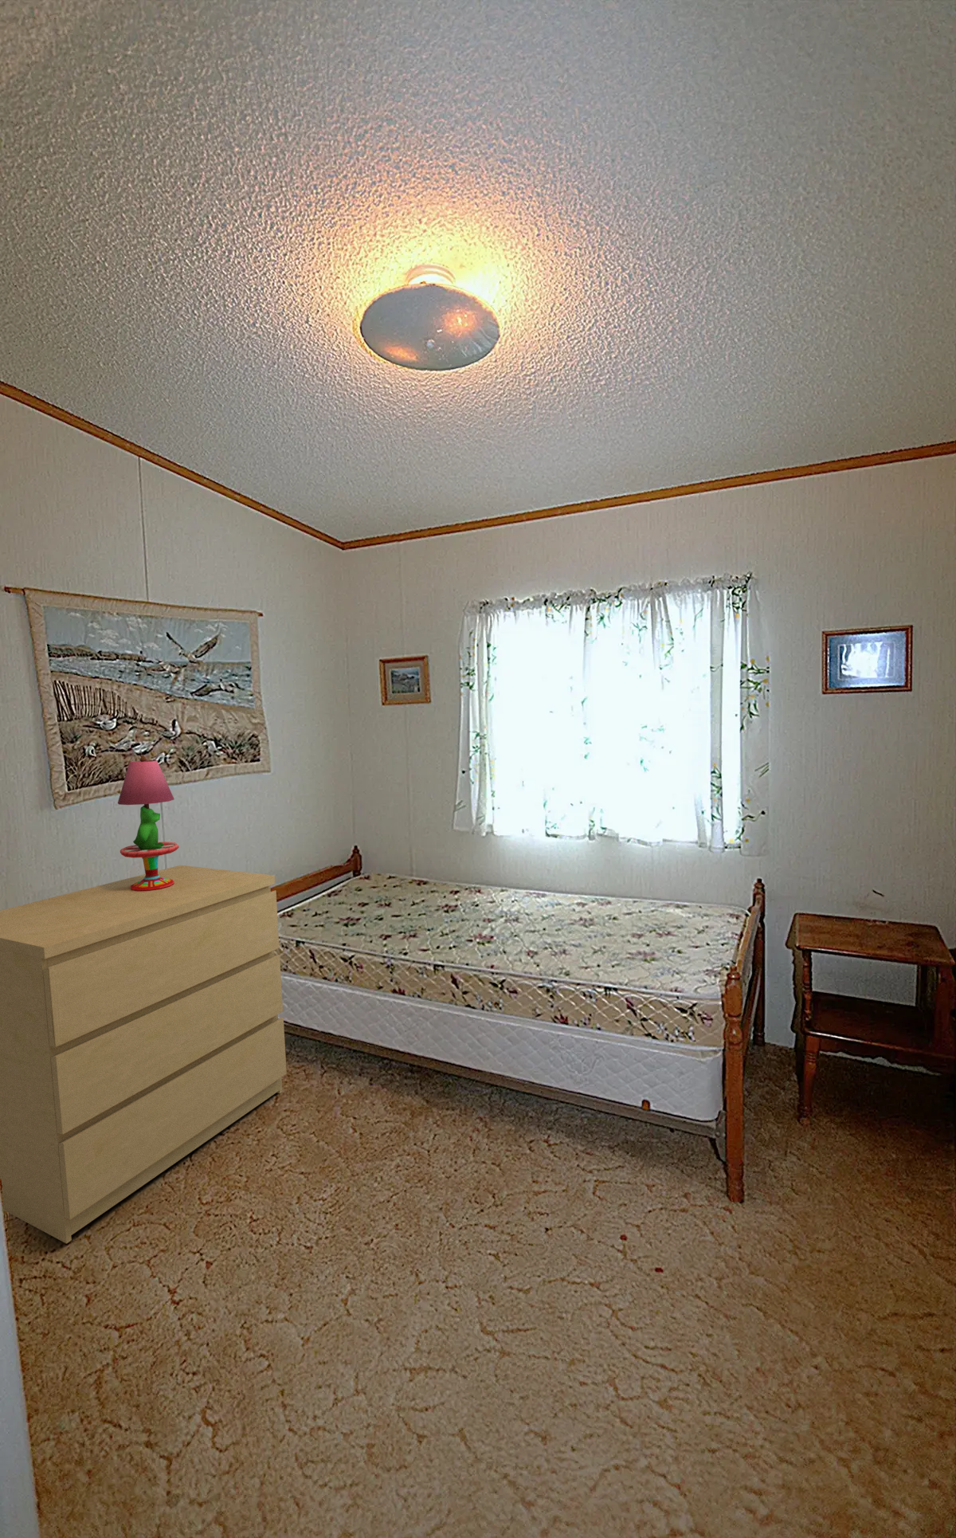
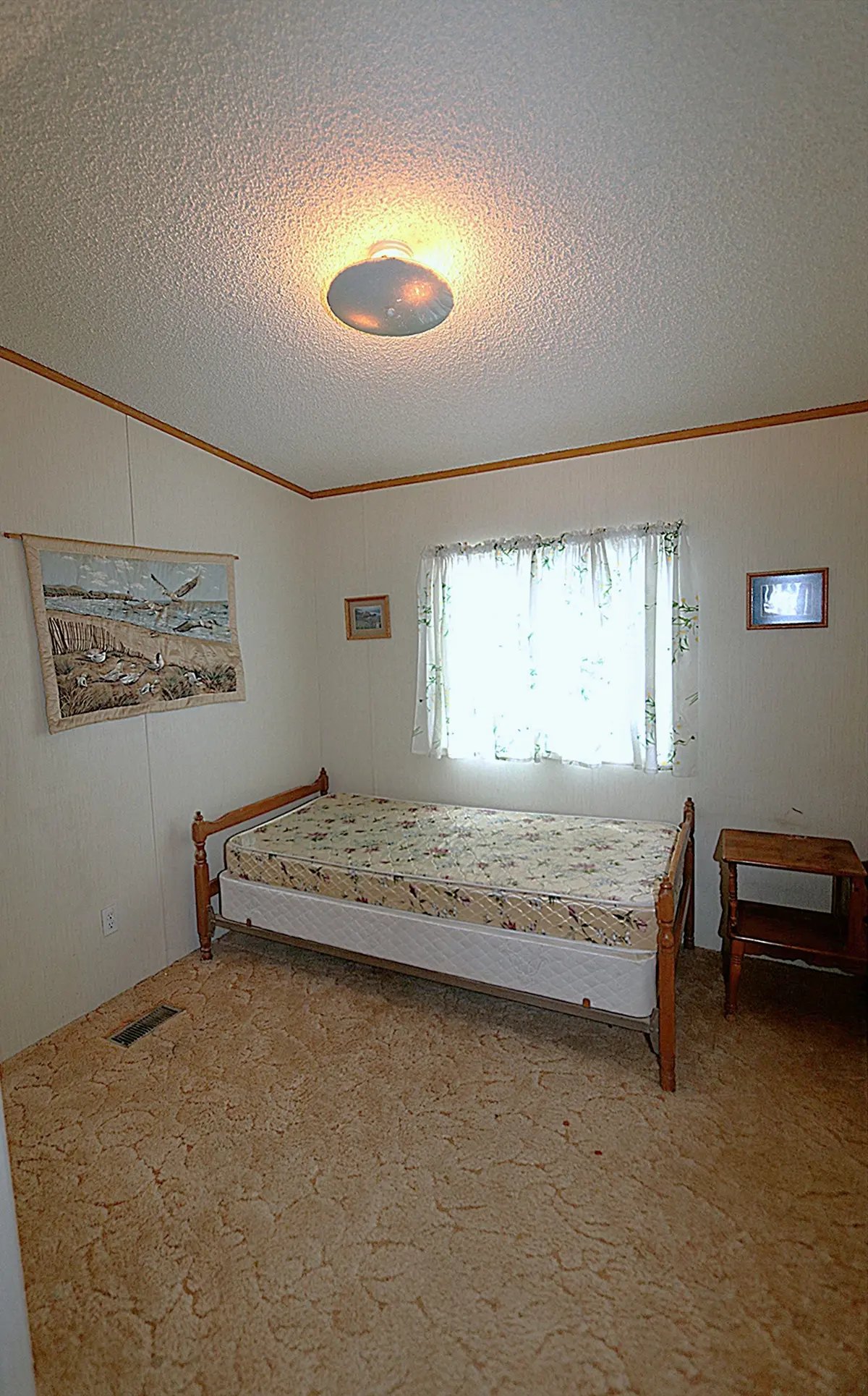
- dresser [0,865,287,1245]
- table lamp [117,754,180,891]
